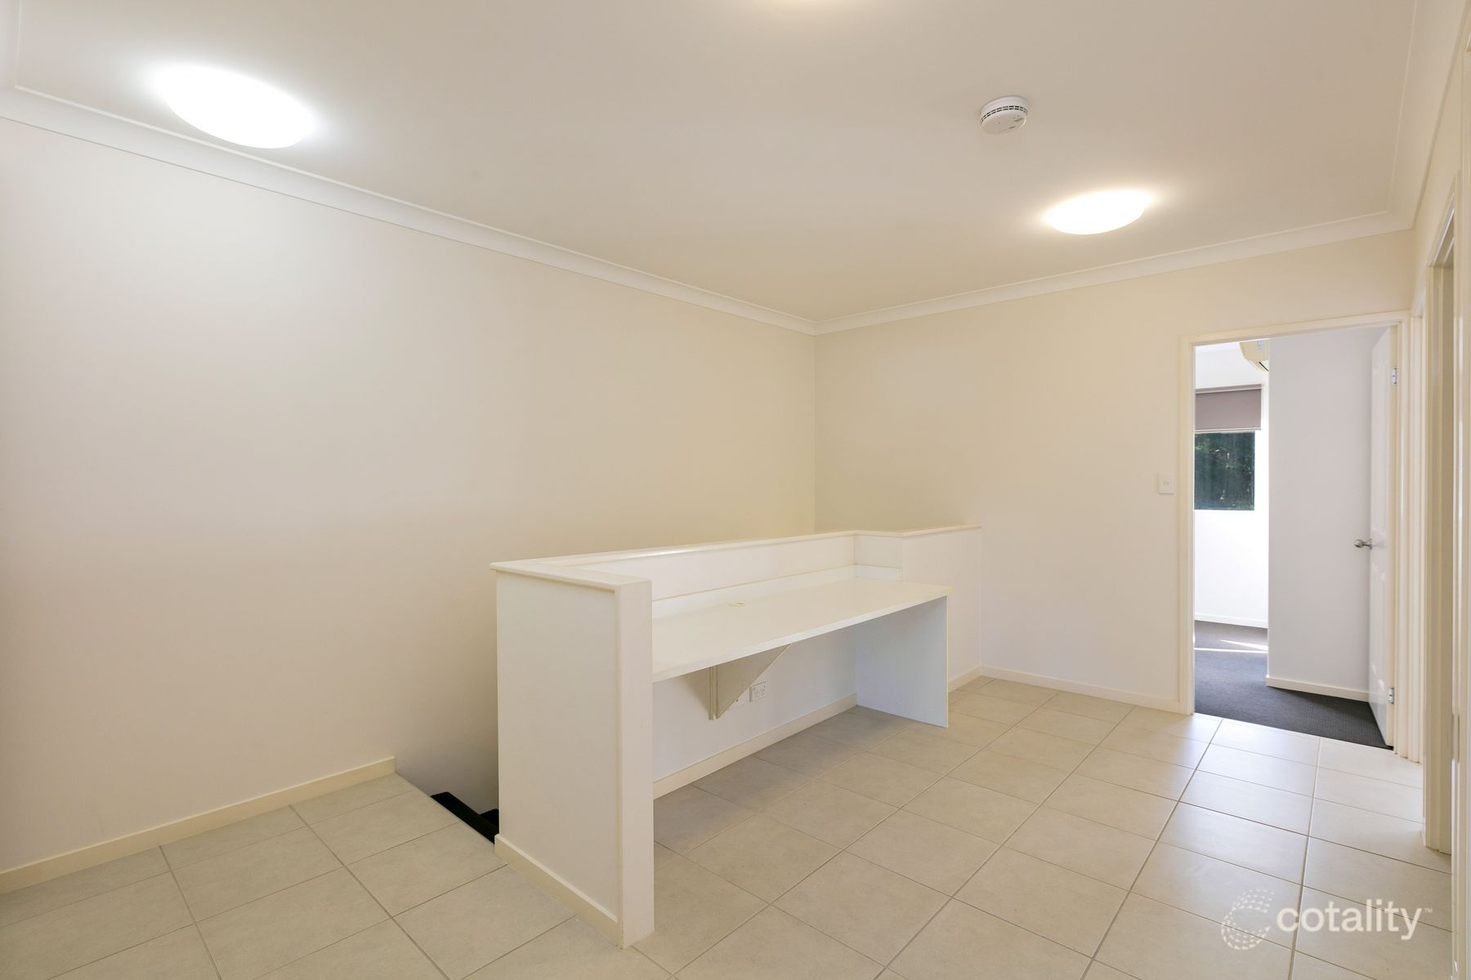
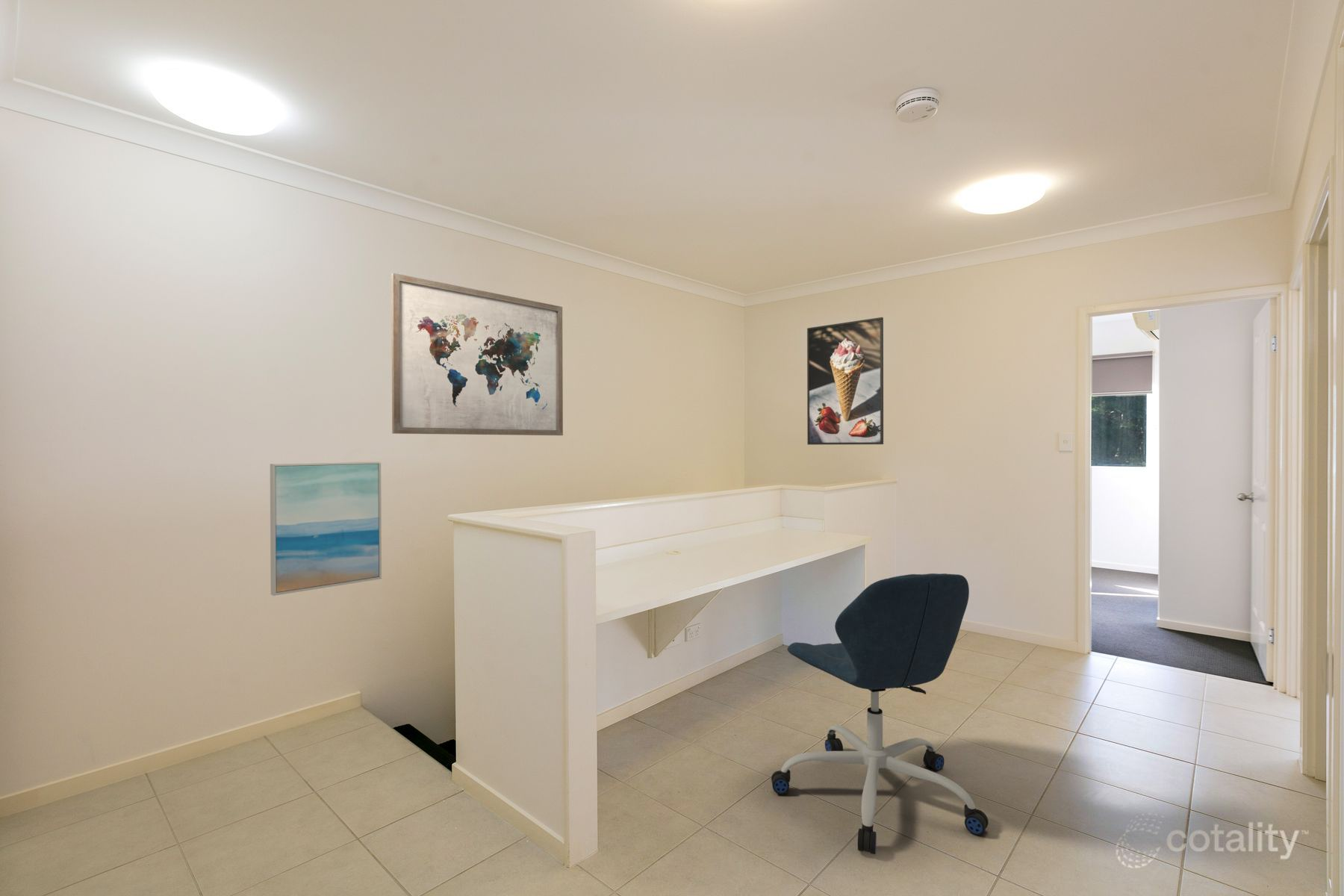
+ wall art [391,273,564,436]
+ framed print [806,317,884,446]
+ office chair [771,573,989,855]
+ wall art [270,461,382,597]
